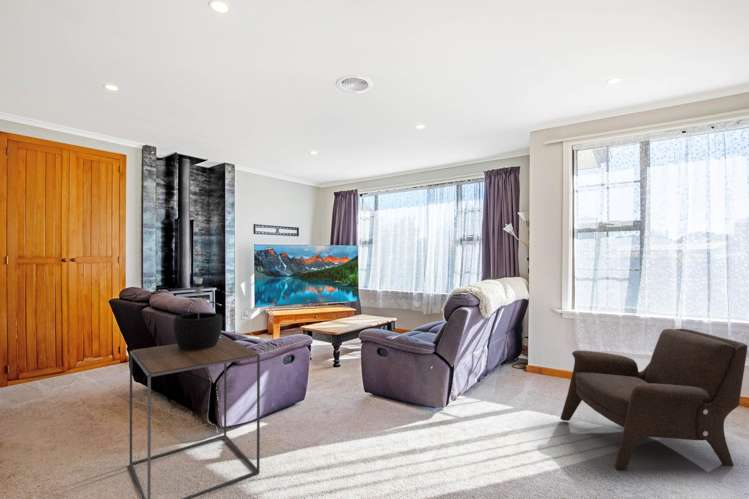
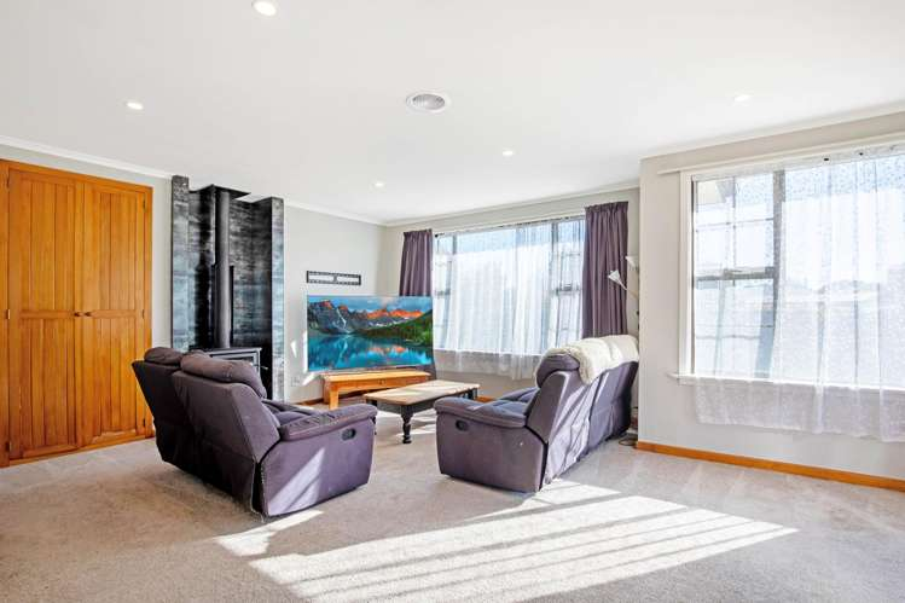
- armchair [559,328,749,470]
- side table [129,336,261,499]
- table lamp [165,277,230,351]
